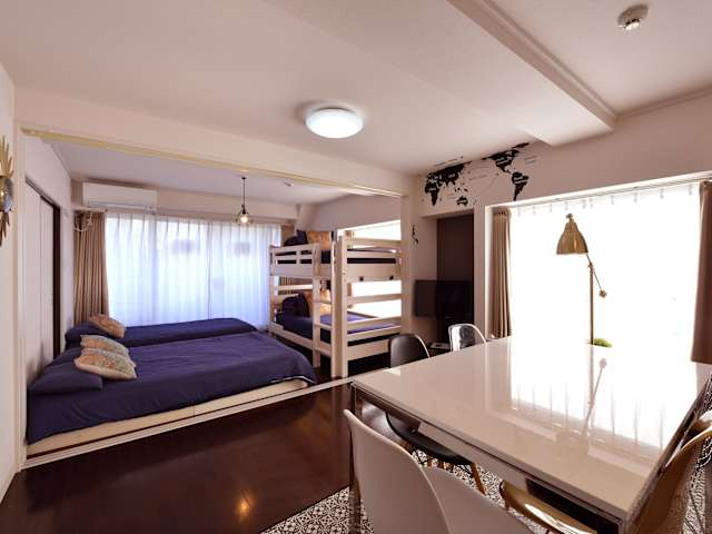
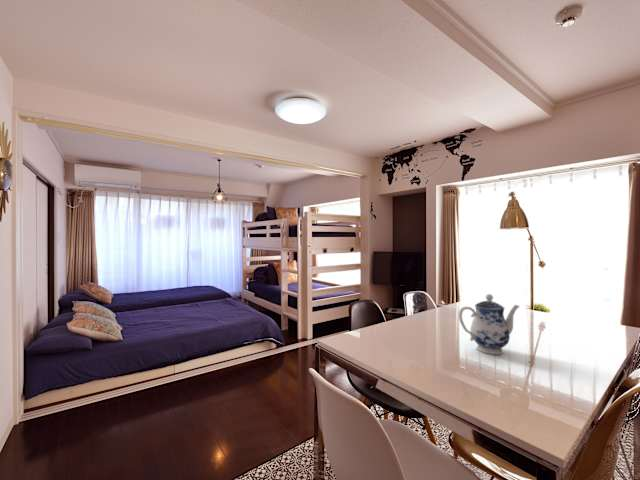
+ teapot [458,293,521,355]
